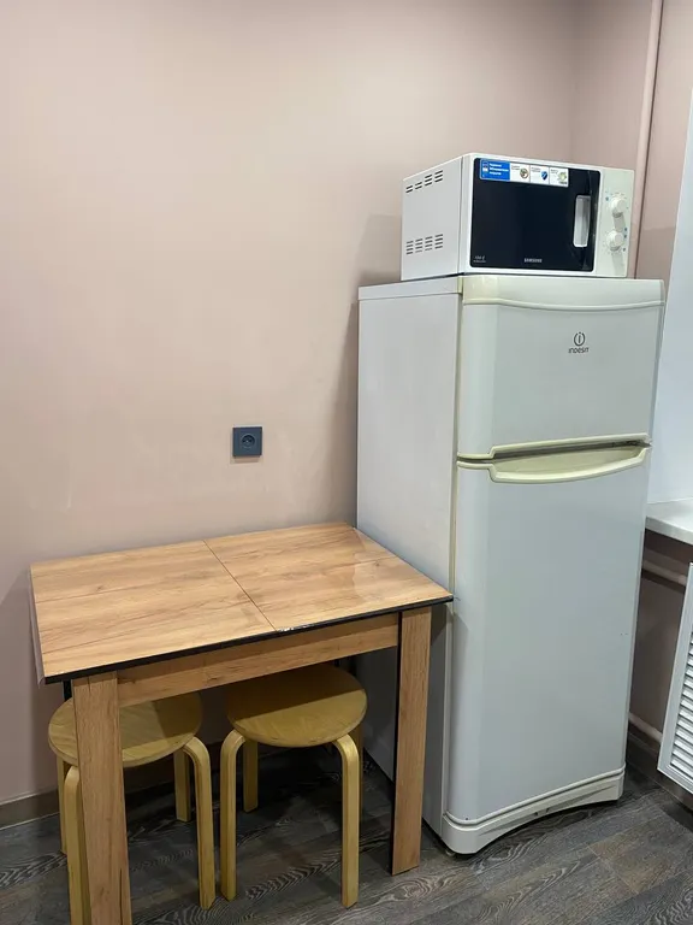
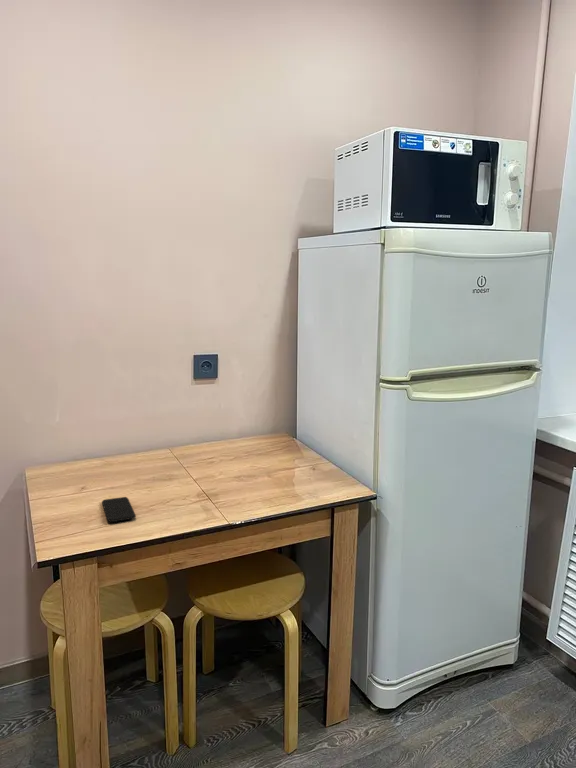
+ smartphone [101,496,137,523]
